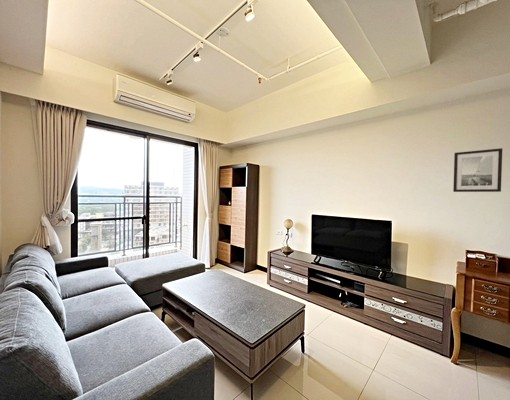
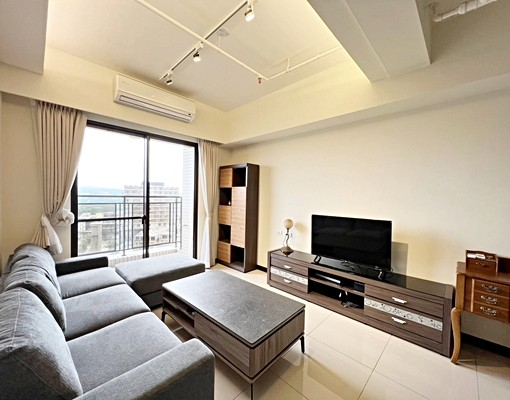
- wall art [452,147,503,193]
